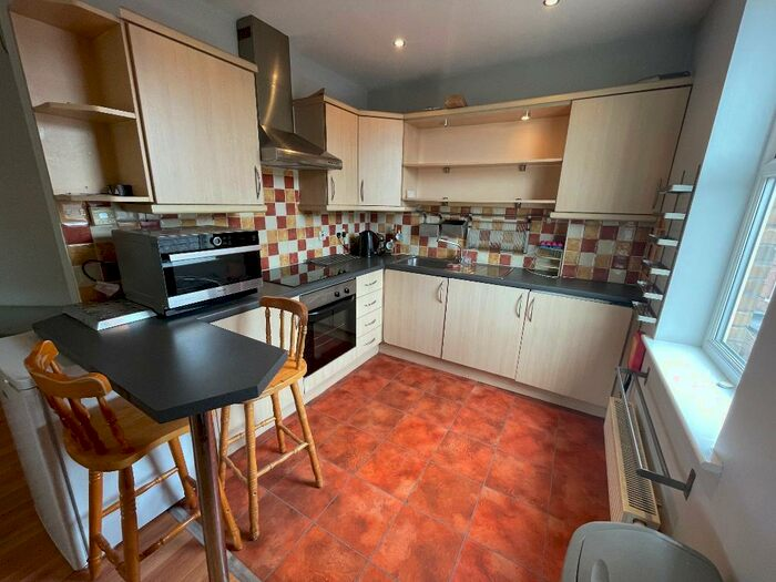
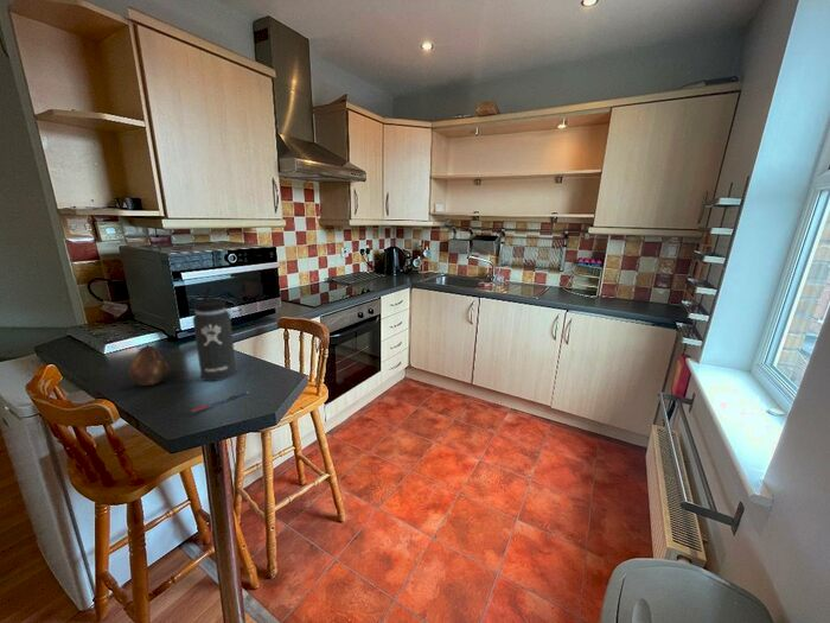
+ pen [190,390,250,413]
+ thermos bottle [191,285,238,382]
+ fruit [128,343,170,387]
